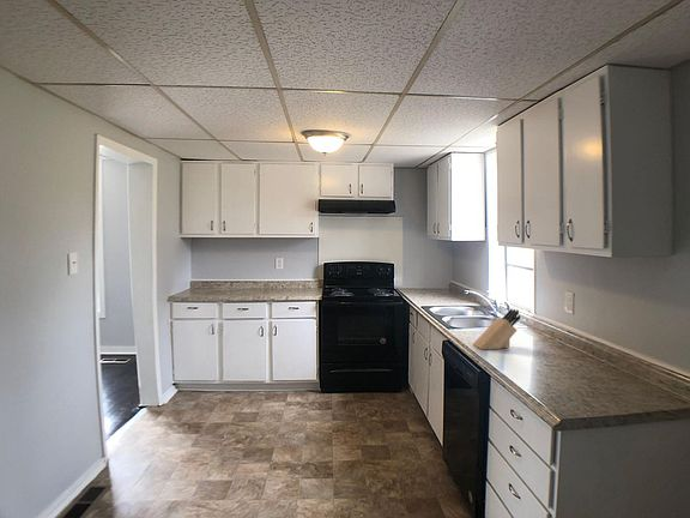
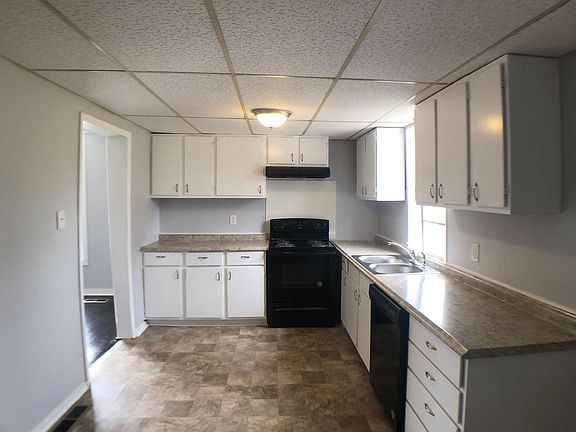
- knife block [472,308,521,350]
